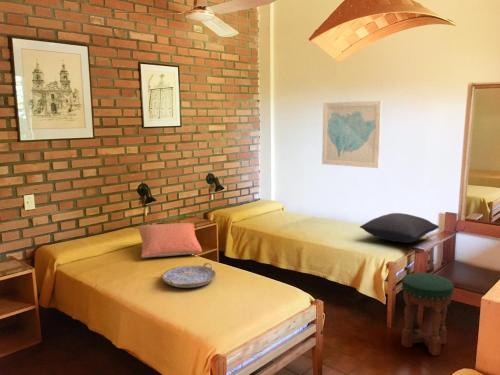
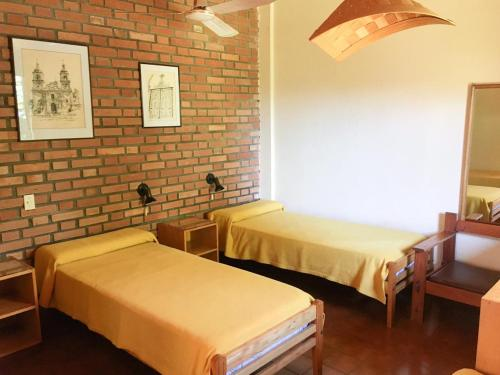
- pillow [138,222,203,259]
- pillow [359,212,440,244]
- serving tray [161,262,217,289]
- stool [400,272,455,357]
- wall art [321,100,383,169]
